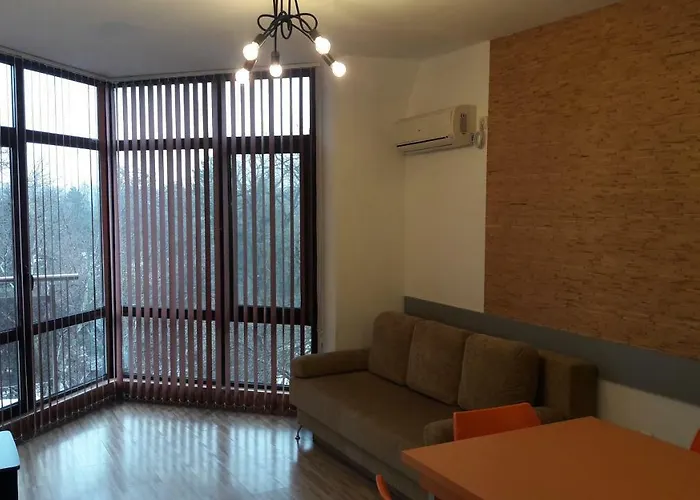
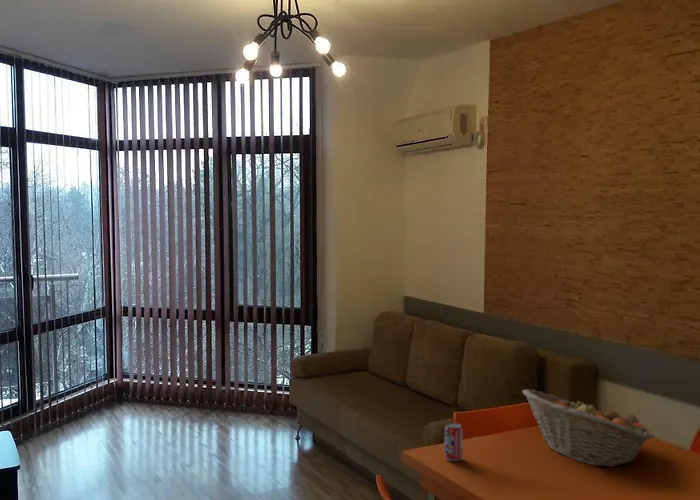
+ beverage can [444,422,464,462]
+ fruit basket [521,388,654,468]
